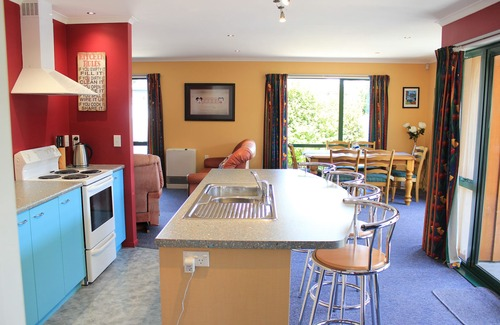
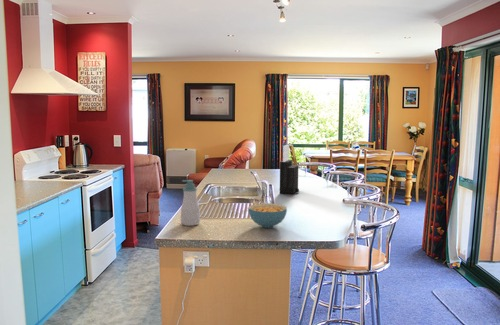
+ cereal bowl [248,203,288,229]
+ knife block [279,144,300,195]
+ soap bottle [180,179,201,227]
